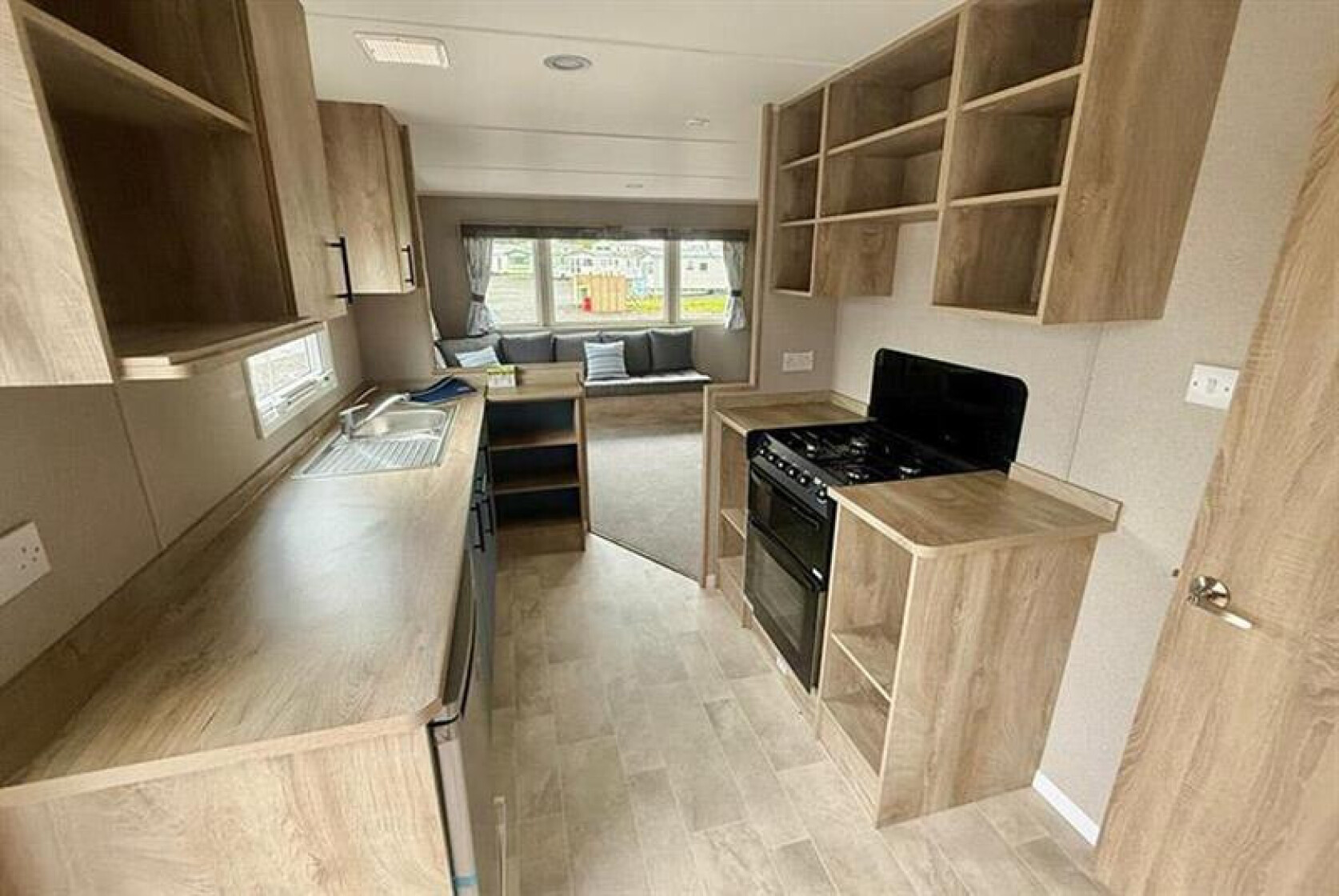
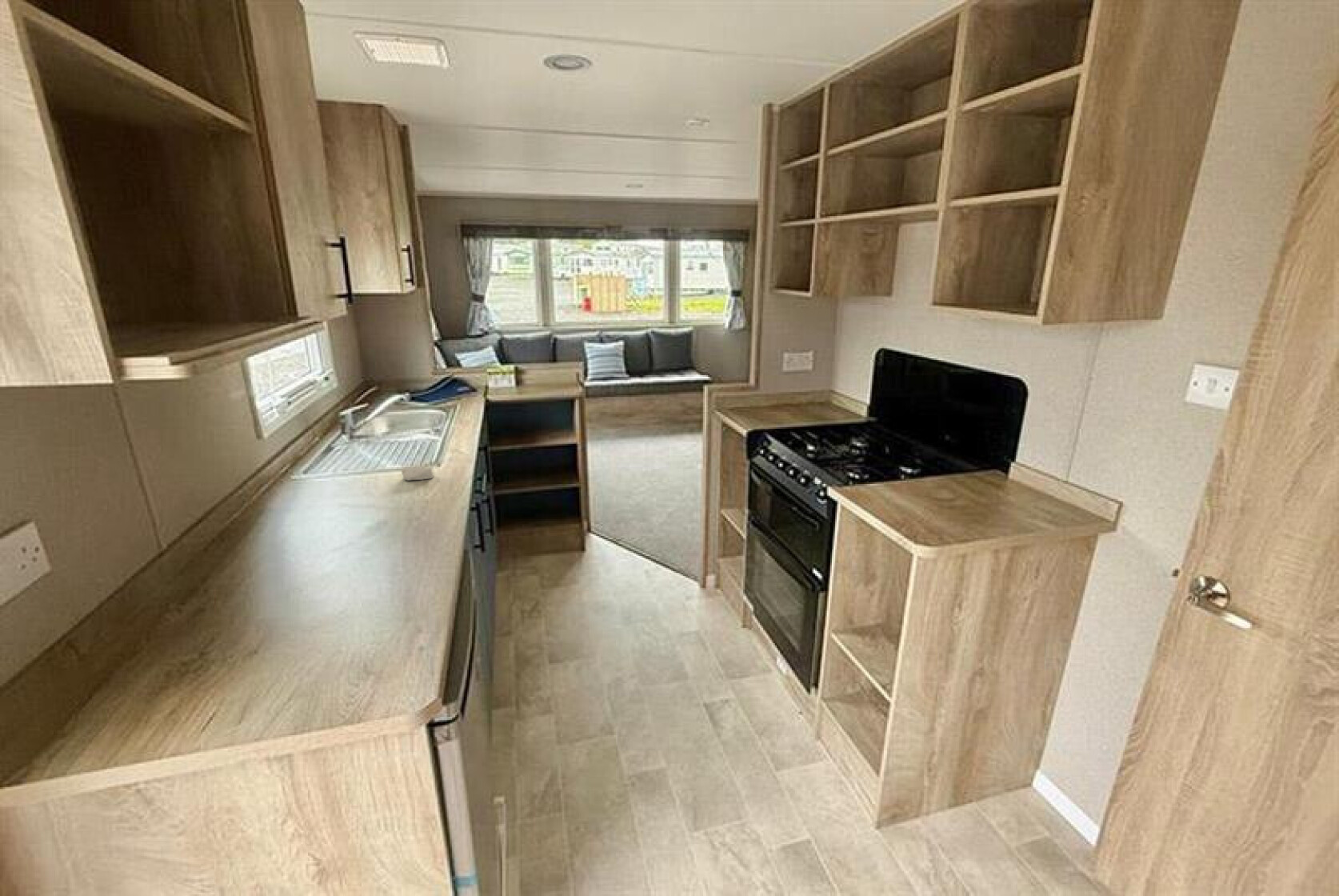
+ soap bar [401,467,434,482]
